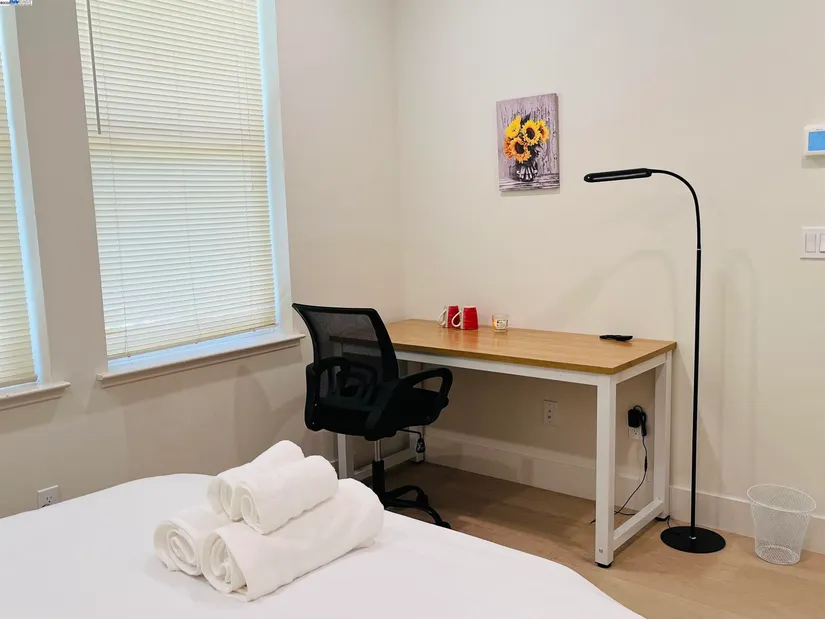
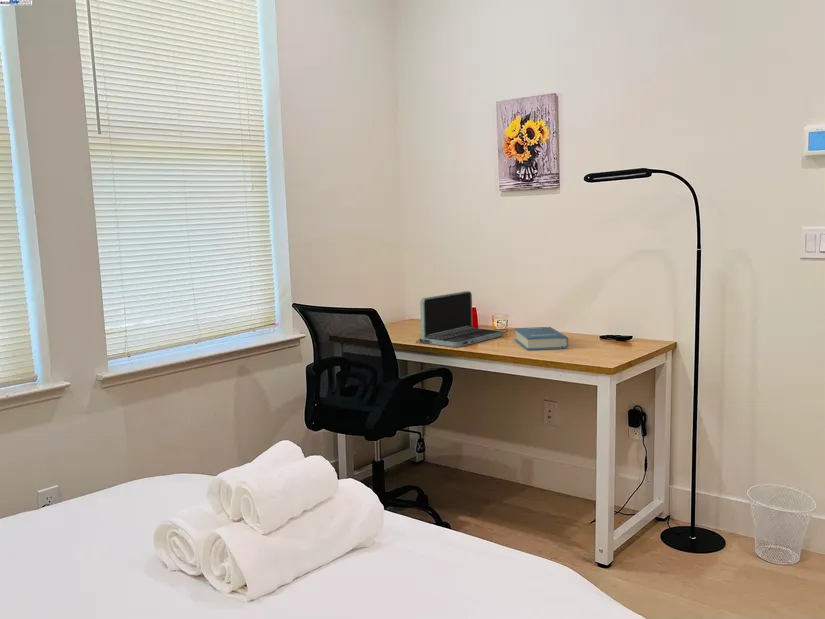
+ hardback book [514,326,569,351]
+ laptop [415,290,504,348]
